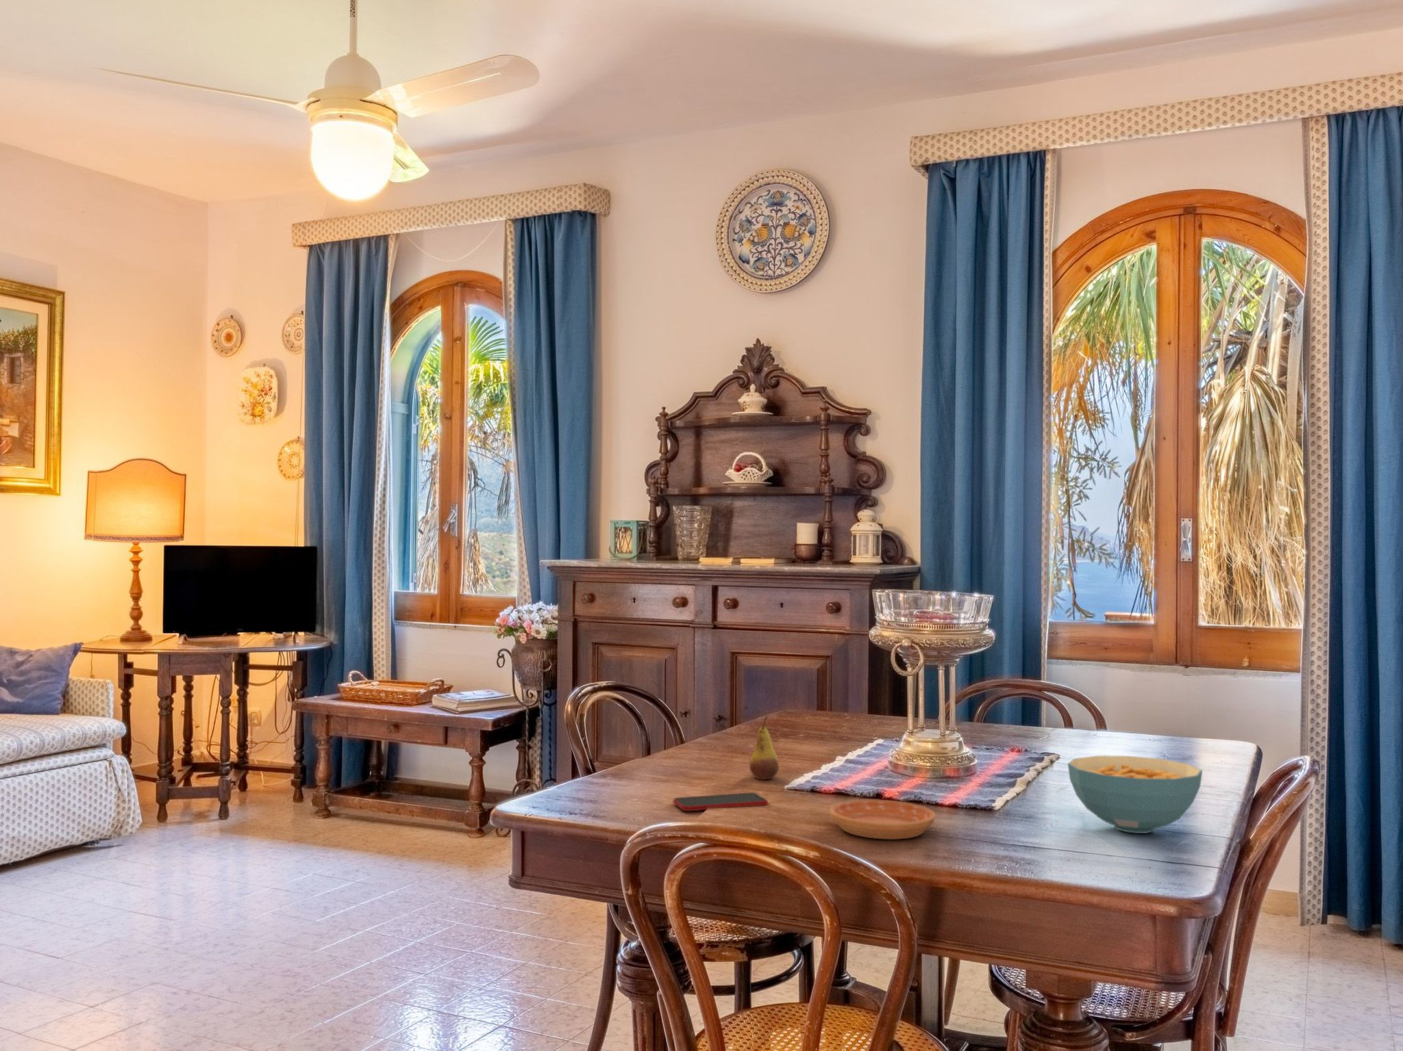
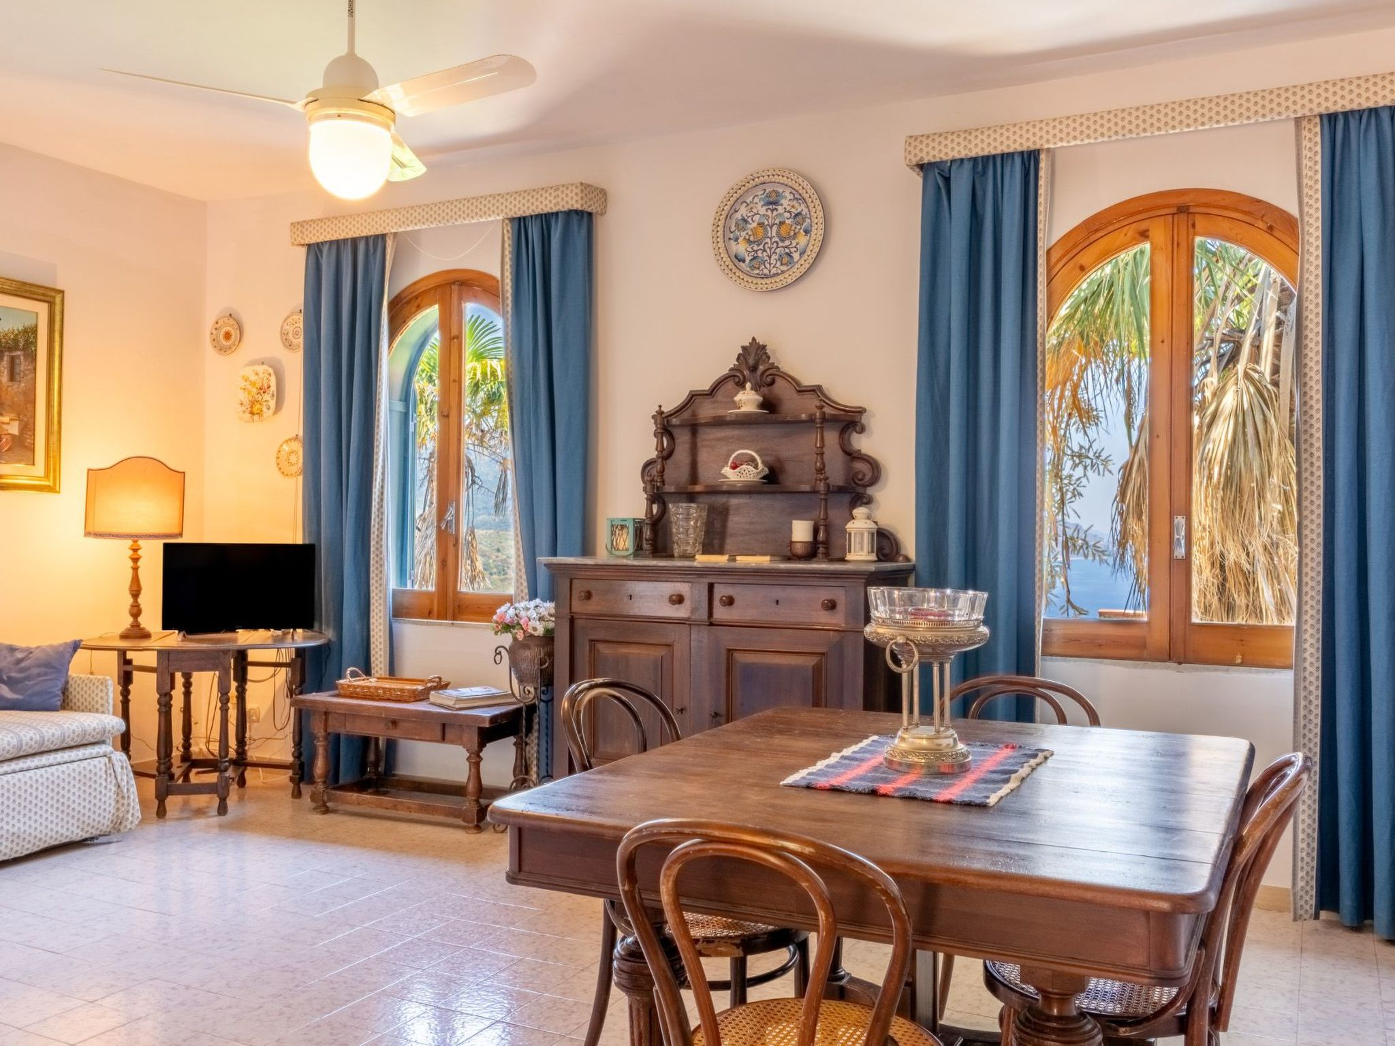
- fruit [749,715,780,781]
- cereal bowl [1067,755,1203,835]
- smartphone [672,792,769,811]
- saucer [829,799,936,840]
